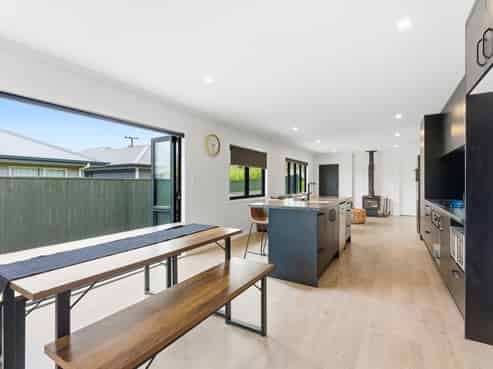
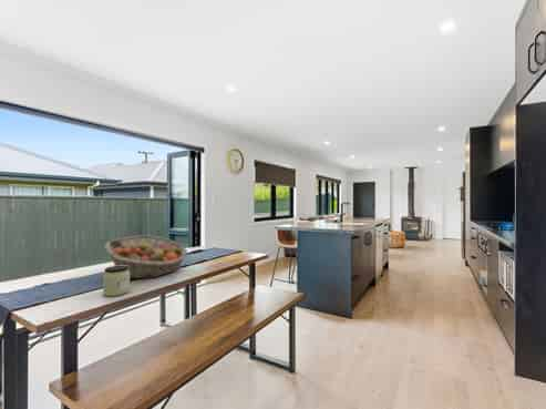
+ fruit basket [103,235,189,279]
+ jar [102,265,131,297]
